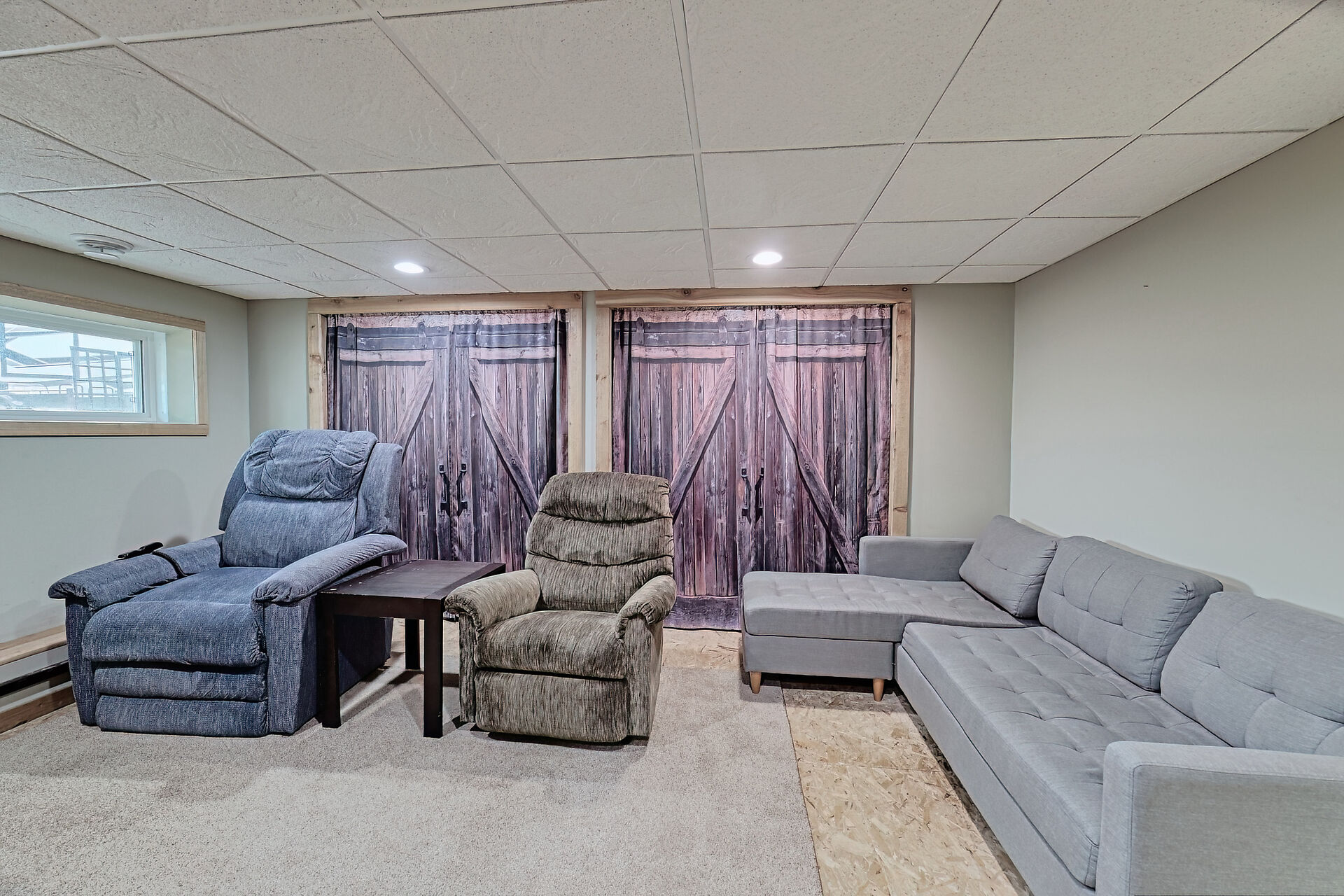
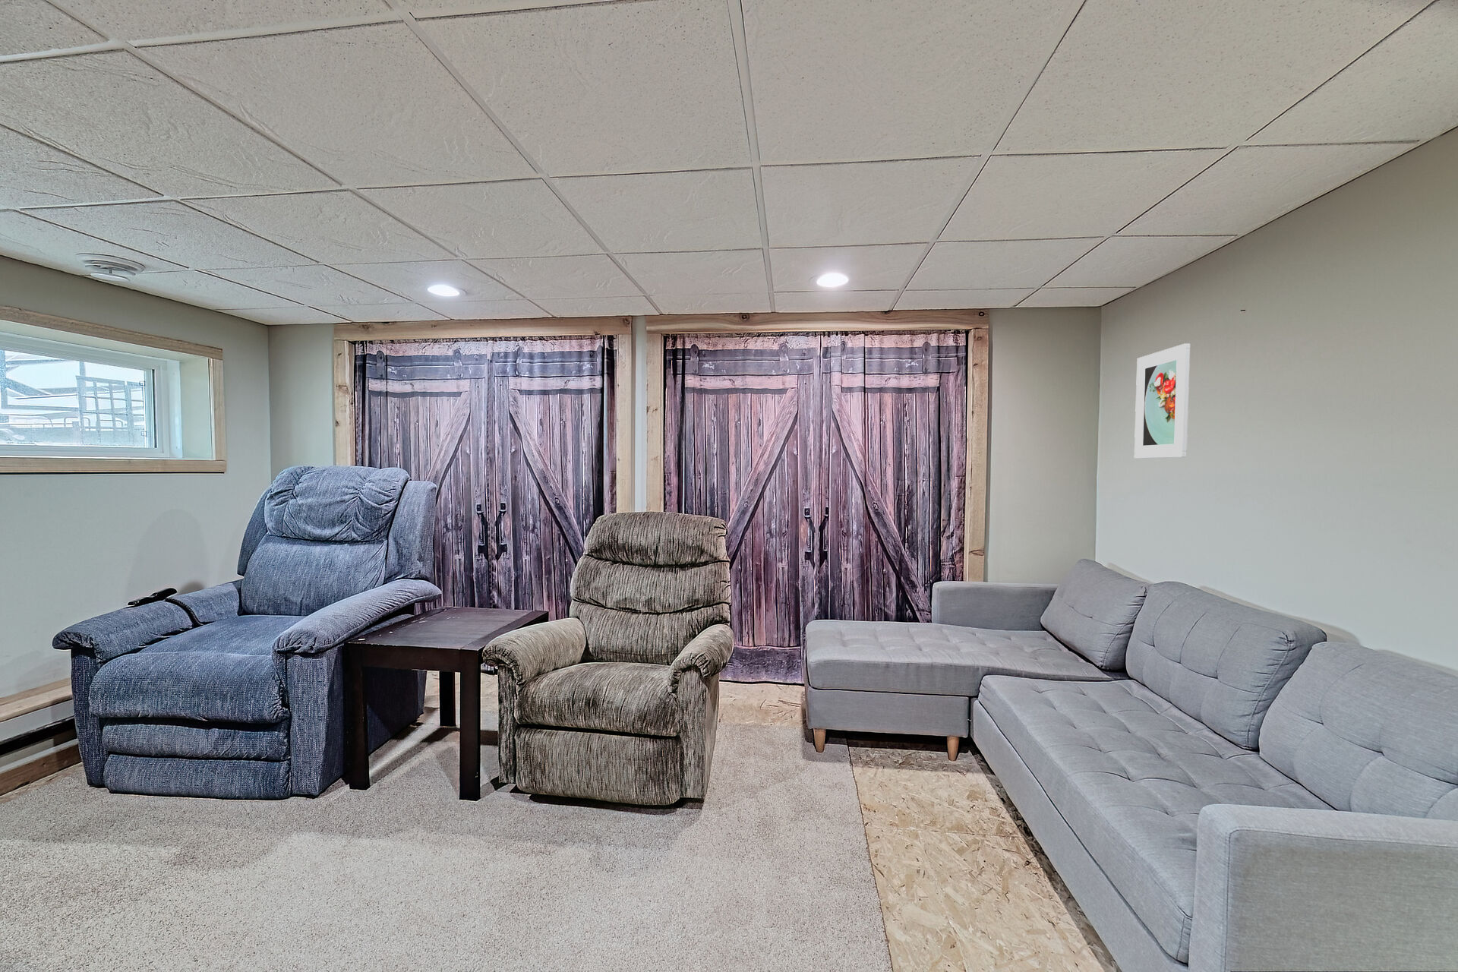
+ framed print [1134,343,1191,459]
